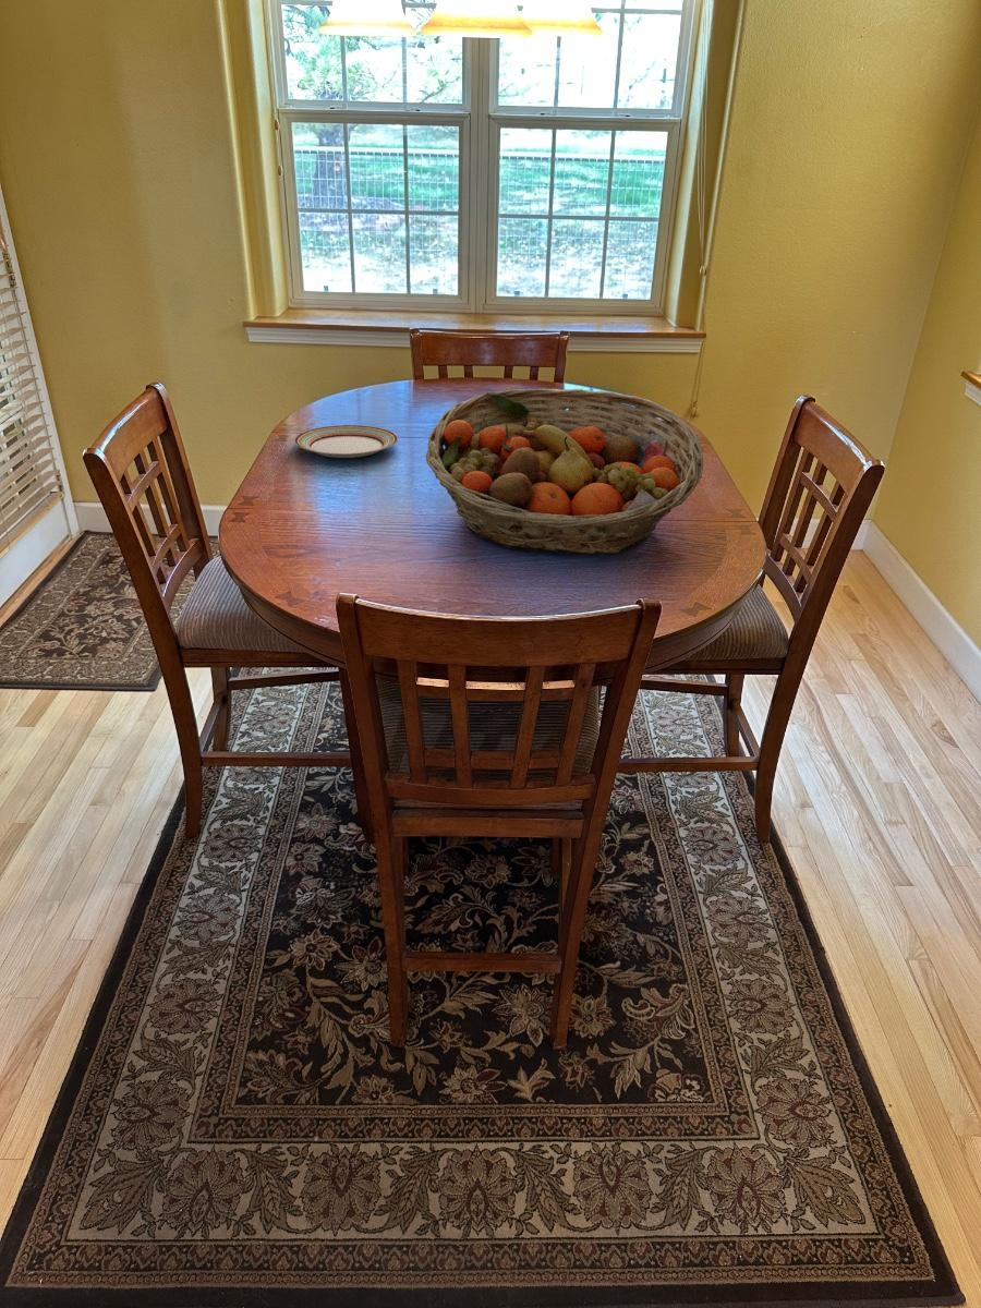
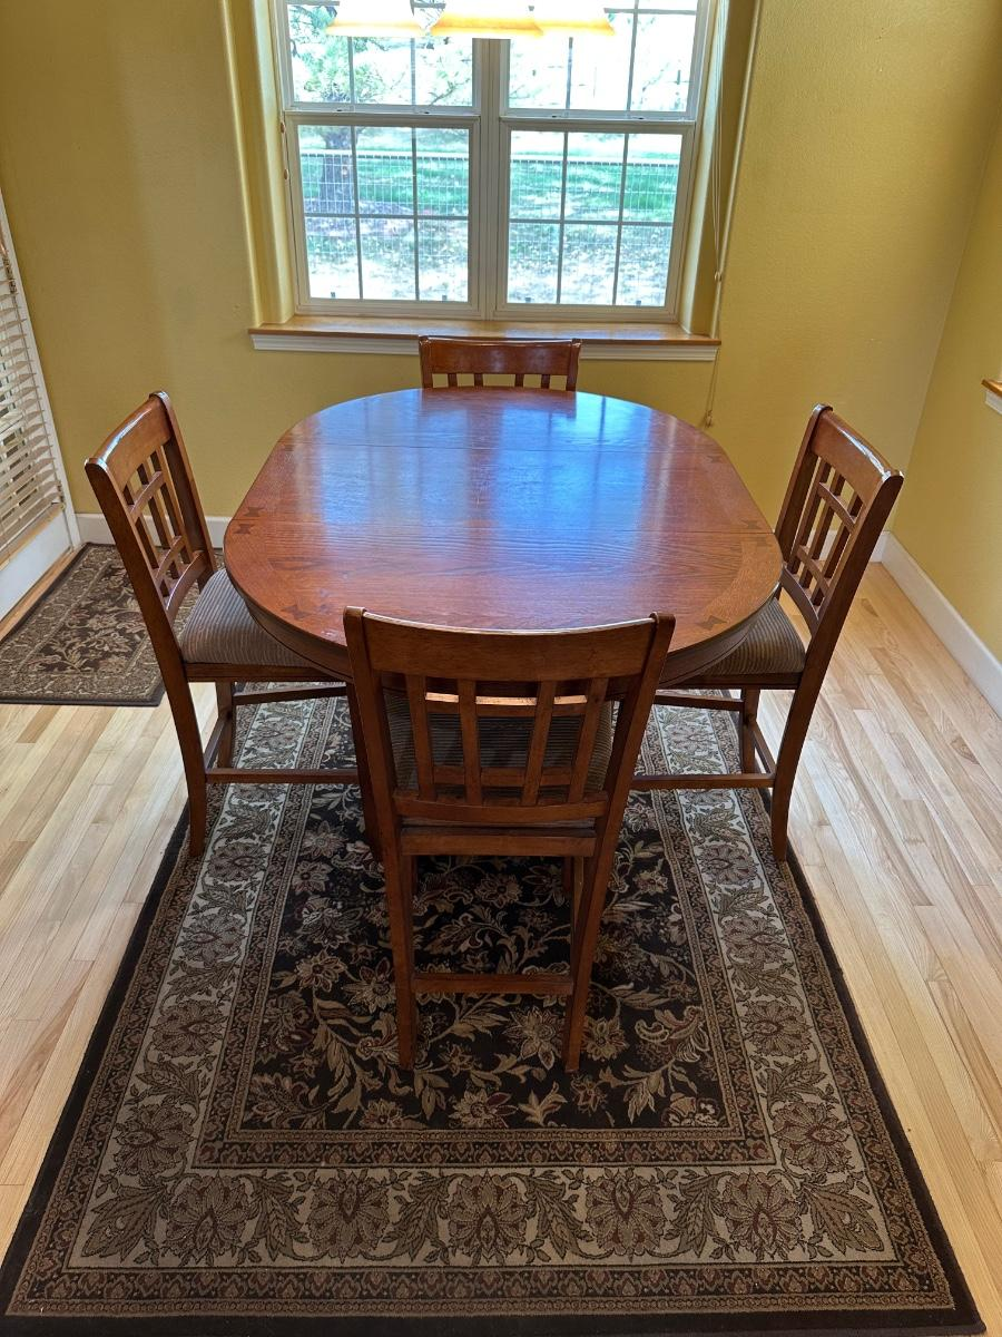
- fruit basket [425,388,704,556]
- plate [293,424,399,459]
